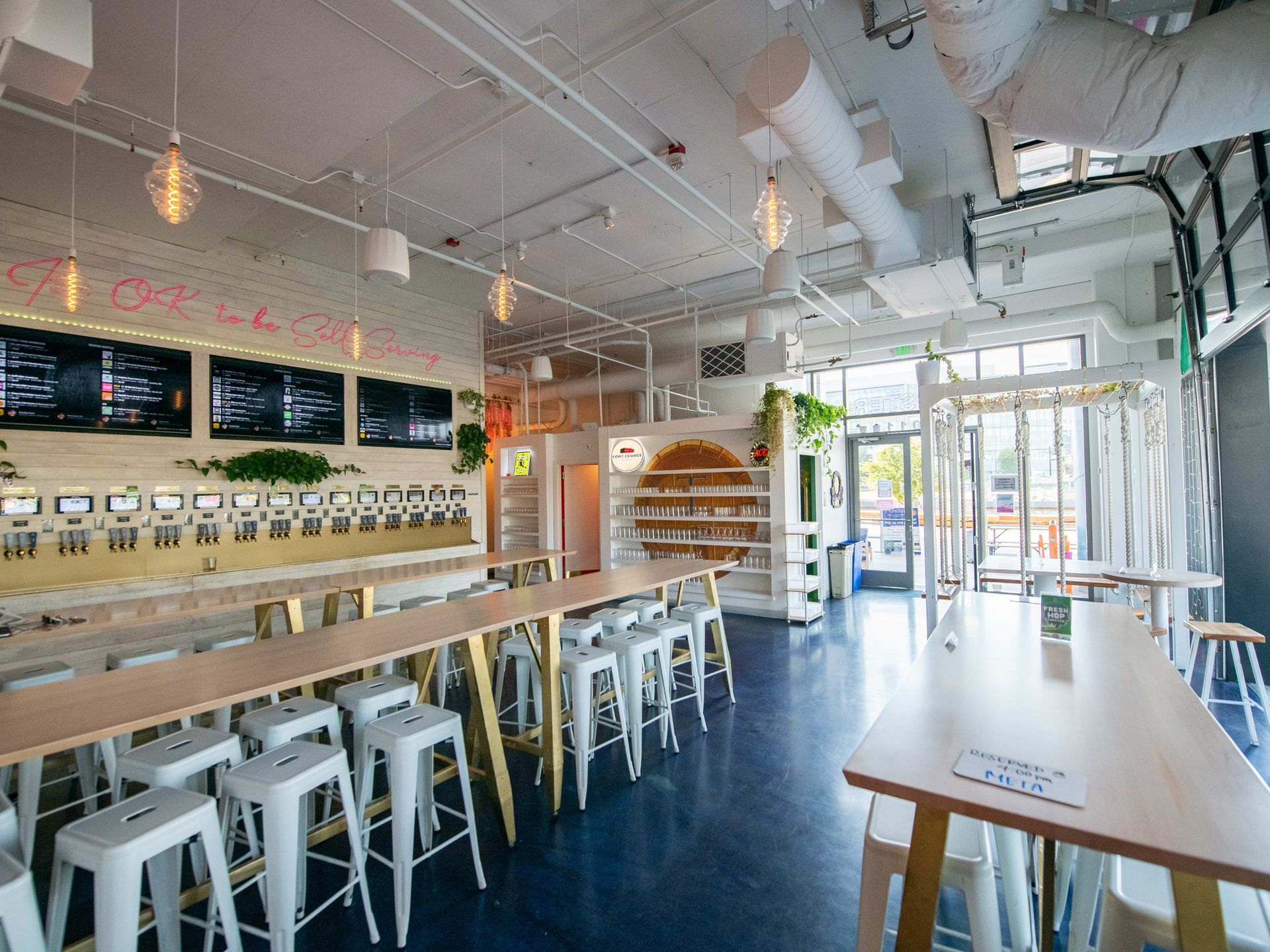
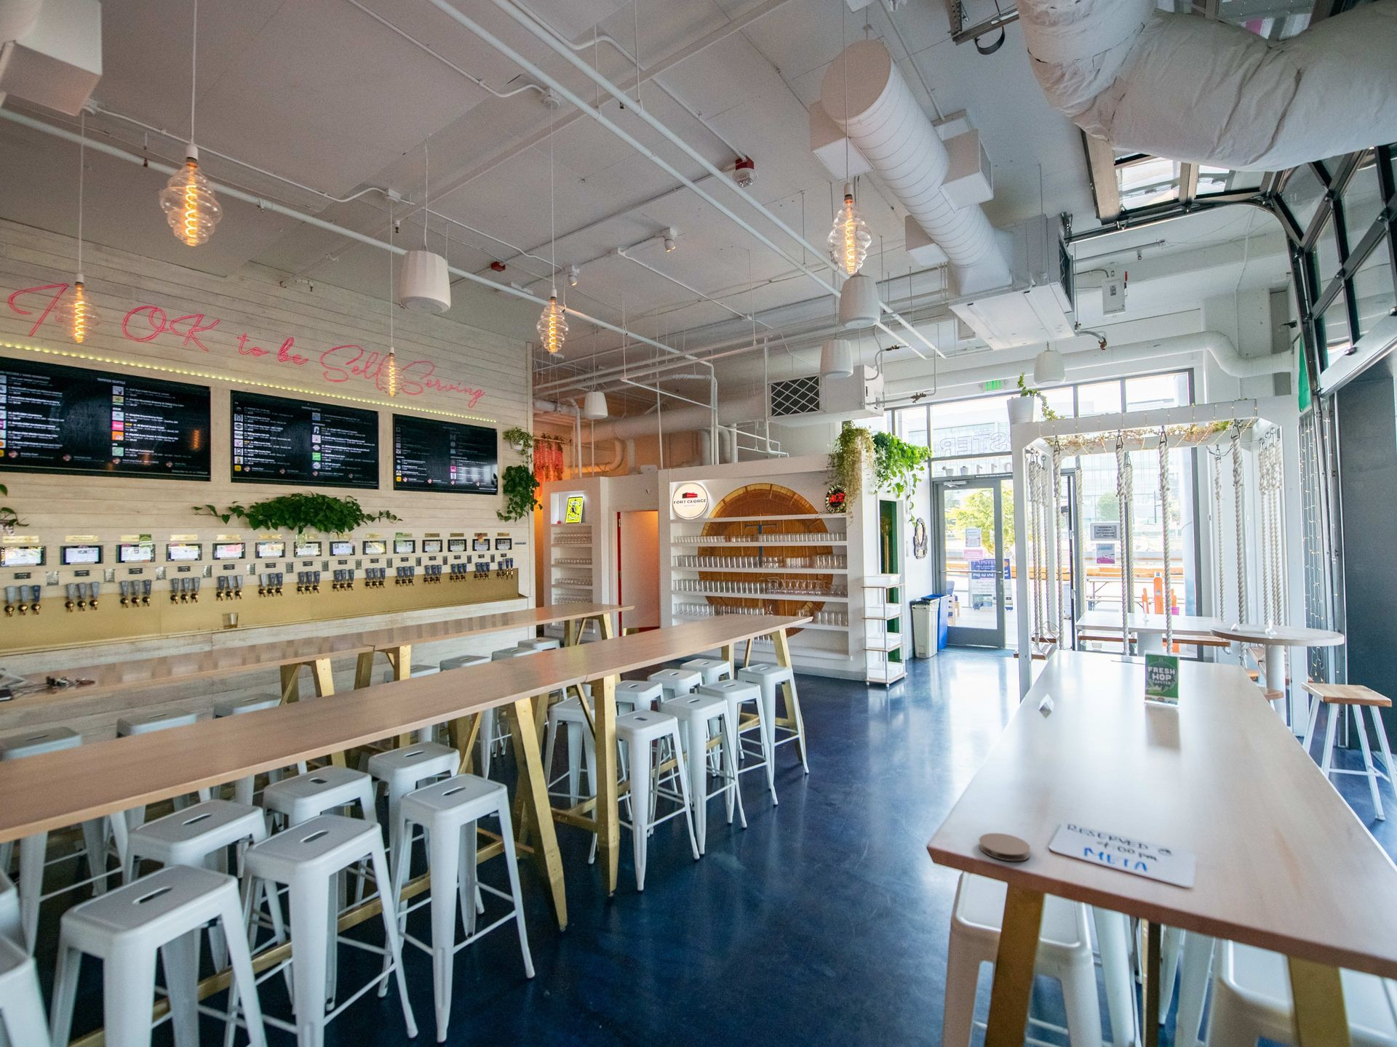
+ coaster [979,833,1031,861]
